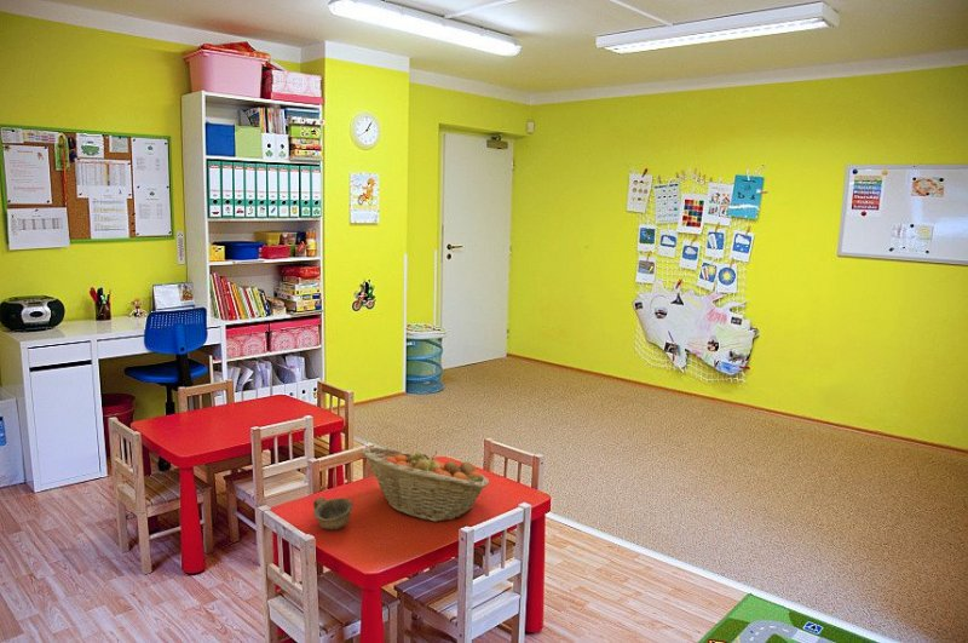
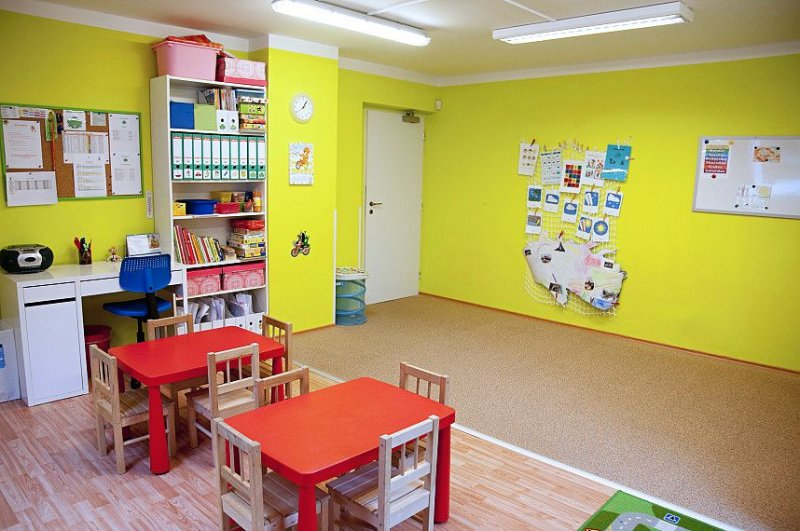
- cup [312,496,353,530]
- fruit basket [361,446,490,523]
